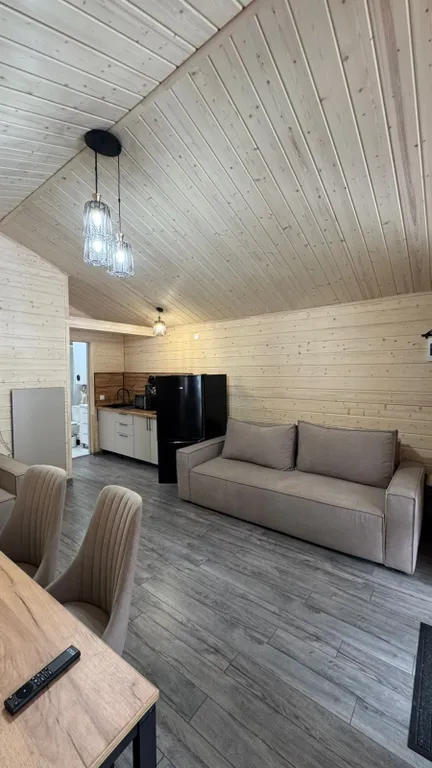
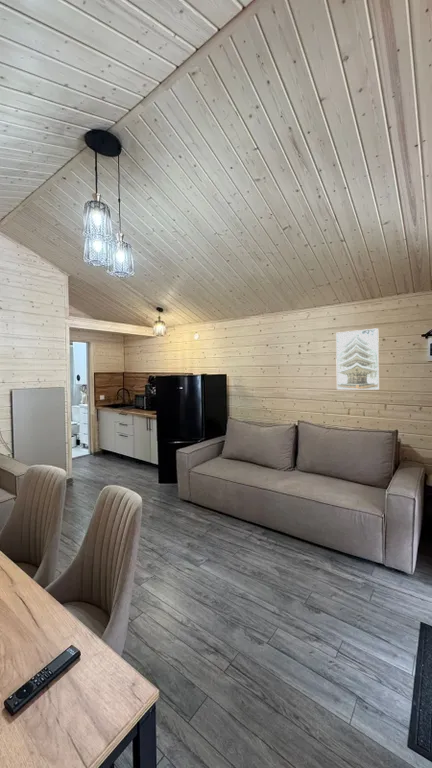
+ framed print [335,327,380,391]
